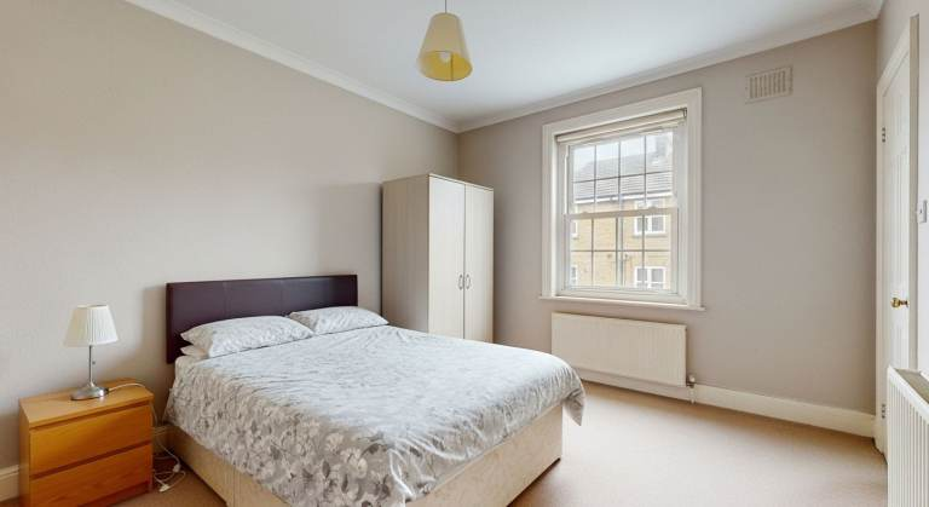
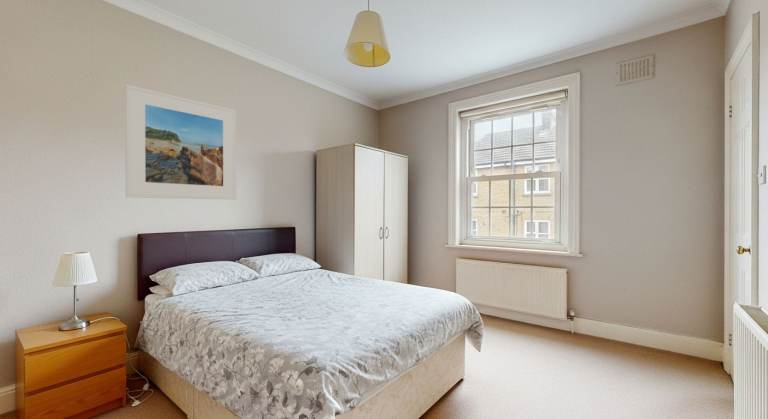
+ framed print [124,83,237,201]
